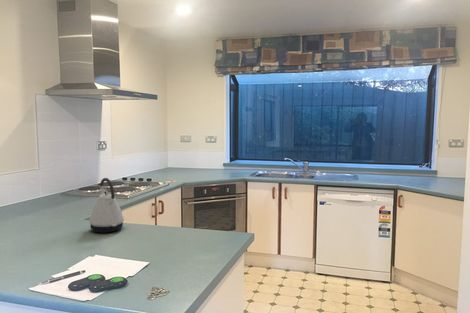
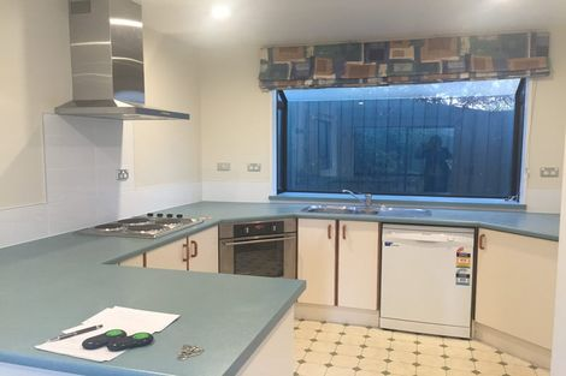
- kettle [88,177,125,234]
